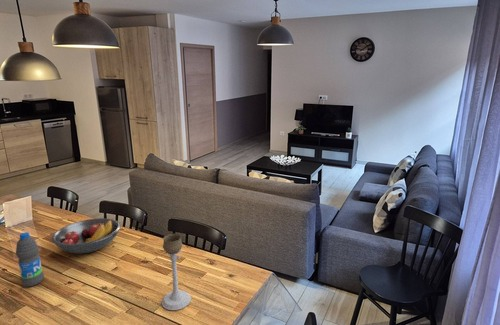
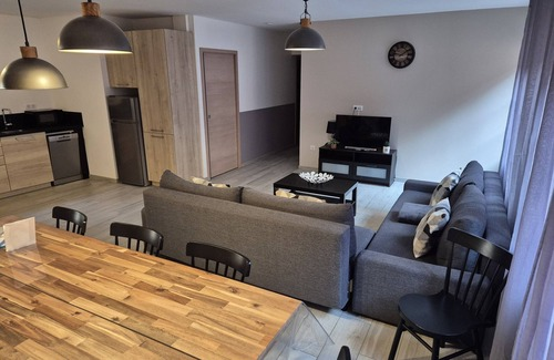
- water bottle [15,231,45,288]
- candle holder [161,233,192,311]
- fruit bowl [50,217,121,254]
